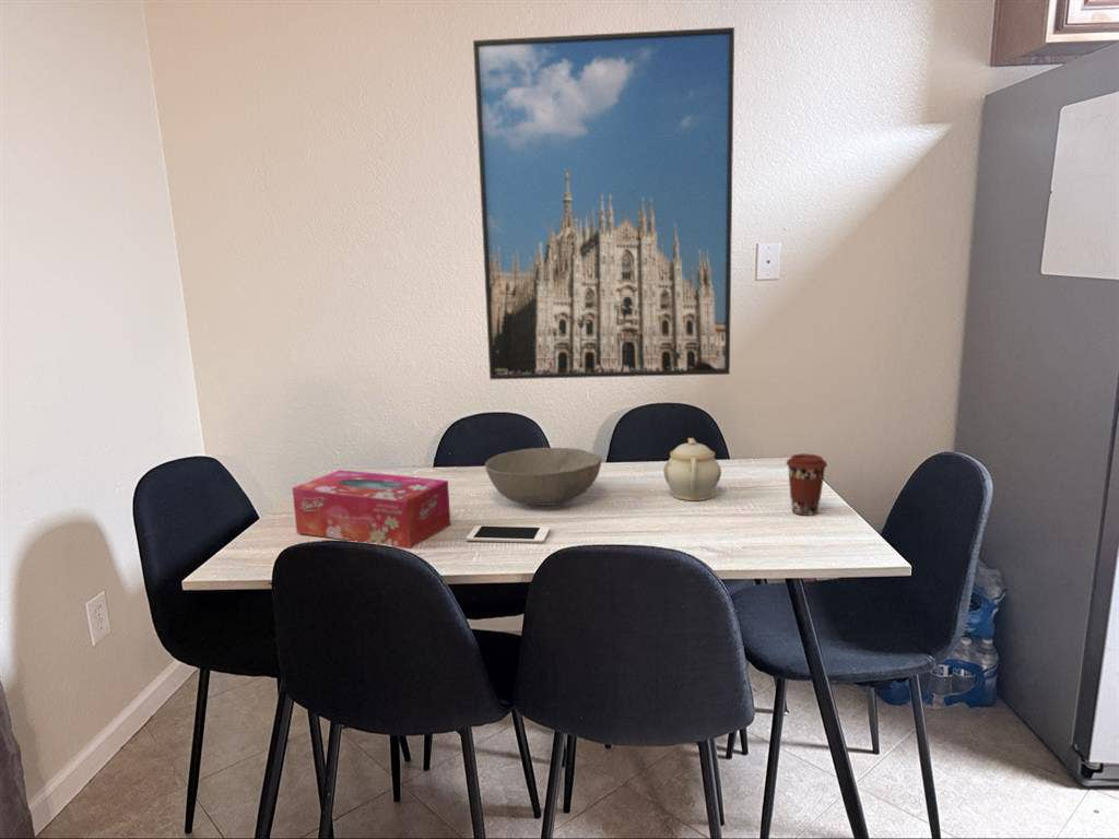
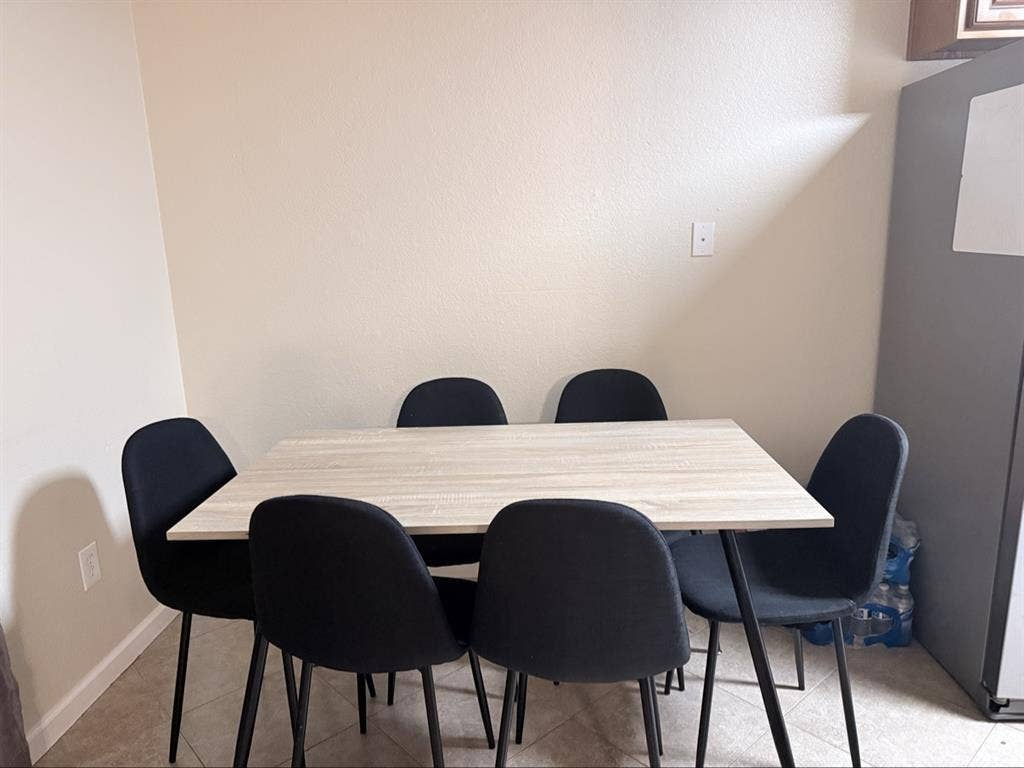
- coffee cup [785,453,828,517]
- tissue box [291,469,451,550]
- cell phone [466,524,551,544]
- bowl [484,447,602,507]
- teapot [662,437,722,501]
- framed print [472,26,735,380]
